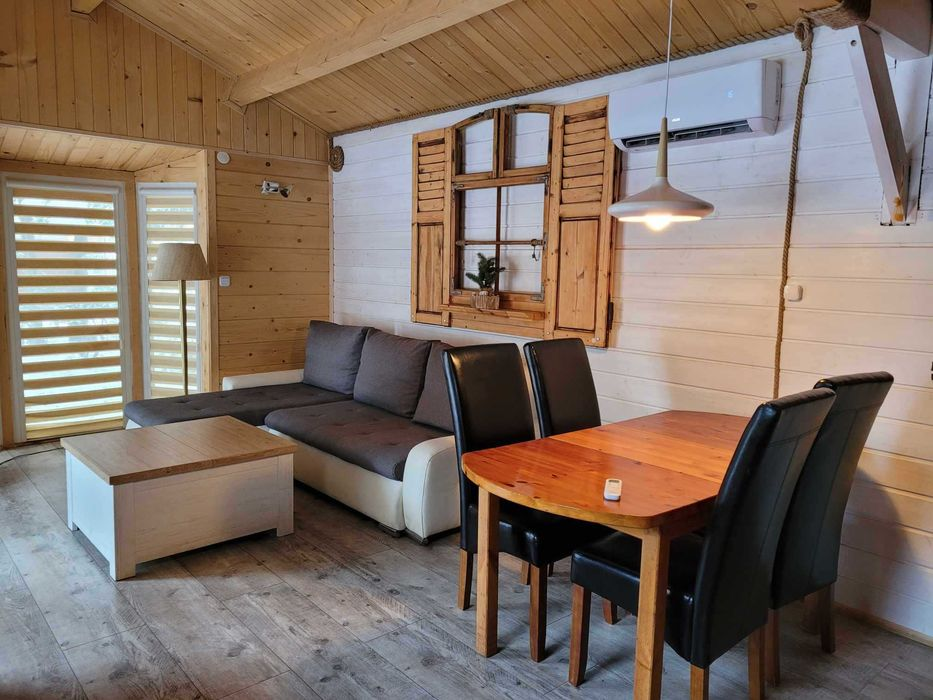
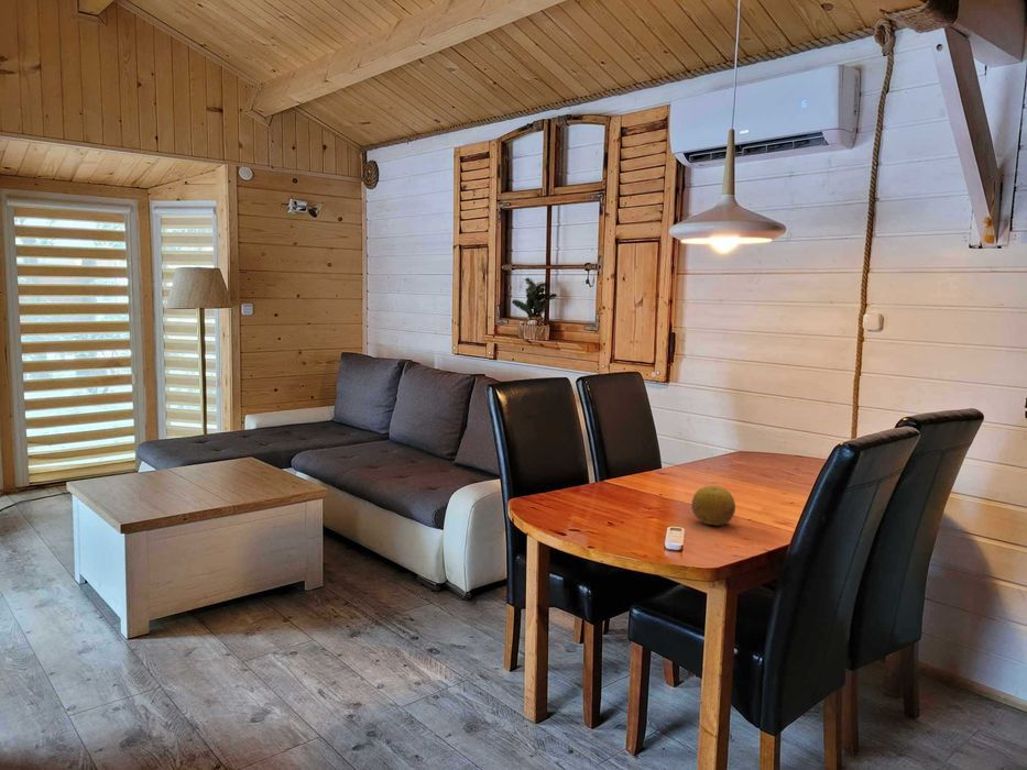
+ fruit [690,485,736,527]
